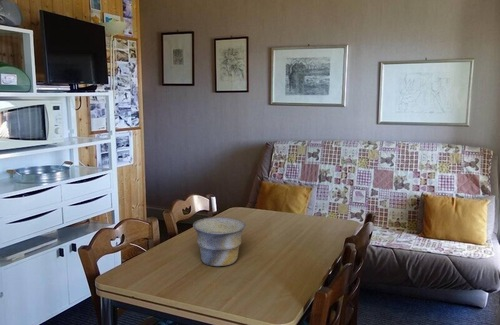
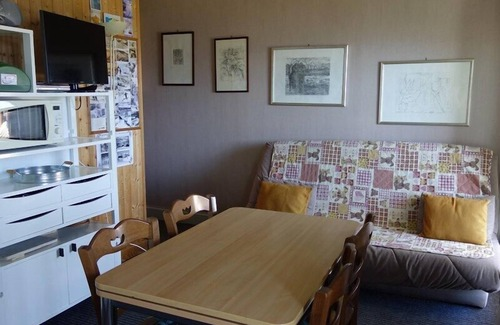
- bowl [192,216,247,267]
